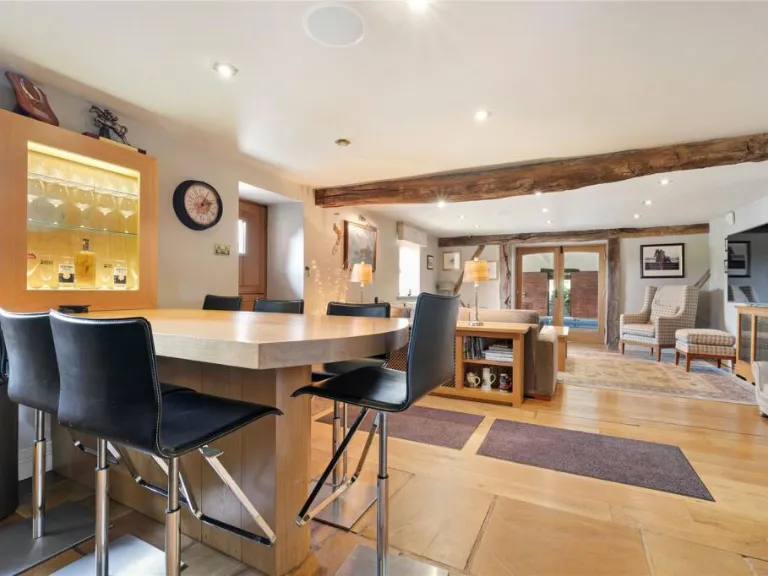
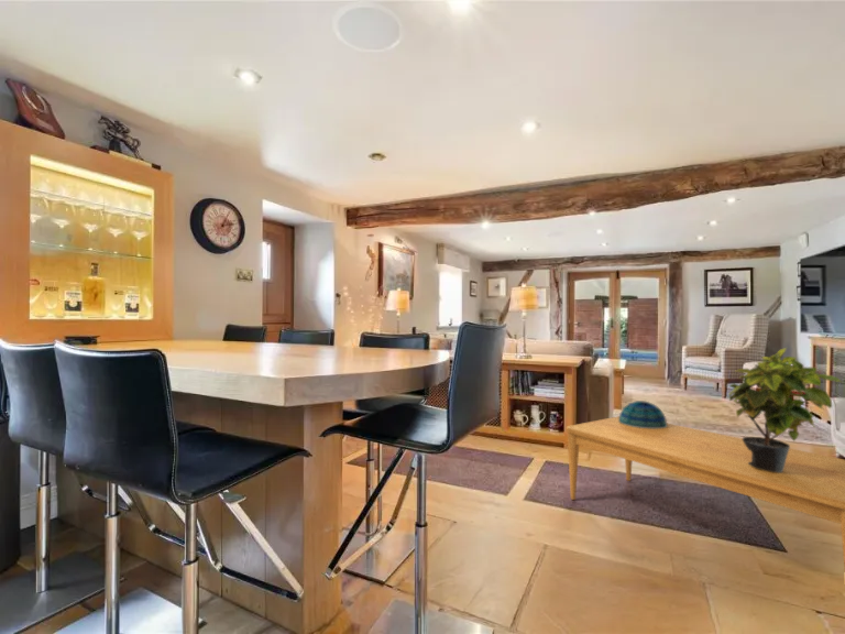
+ potted plant [727,347,843,473]
+ decorative bowl [618,400,668,428]
+ coffee table [566,415,845,571]
